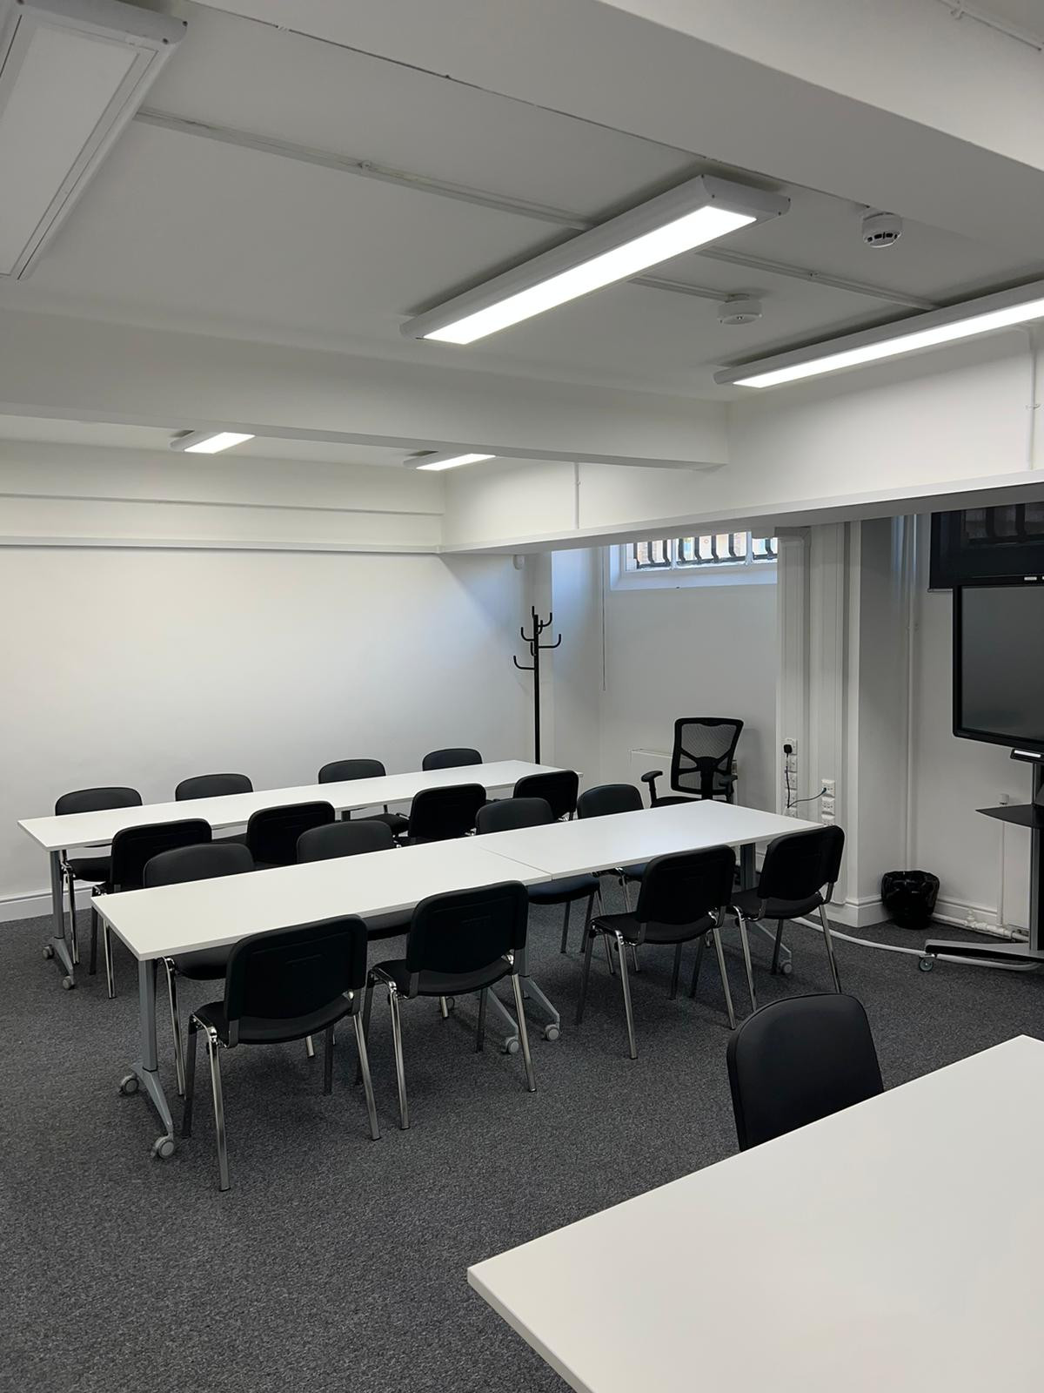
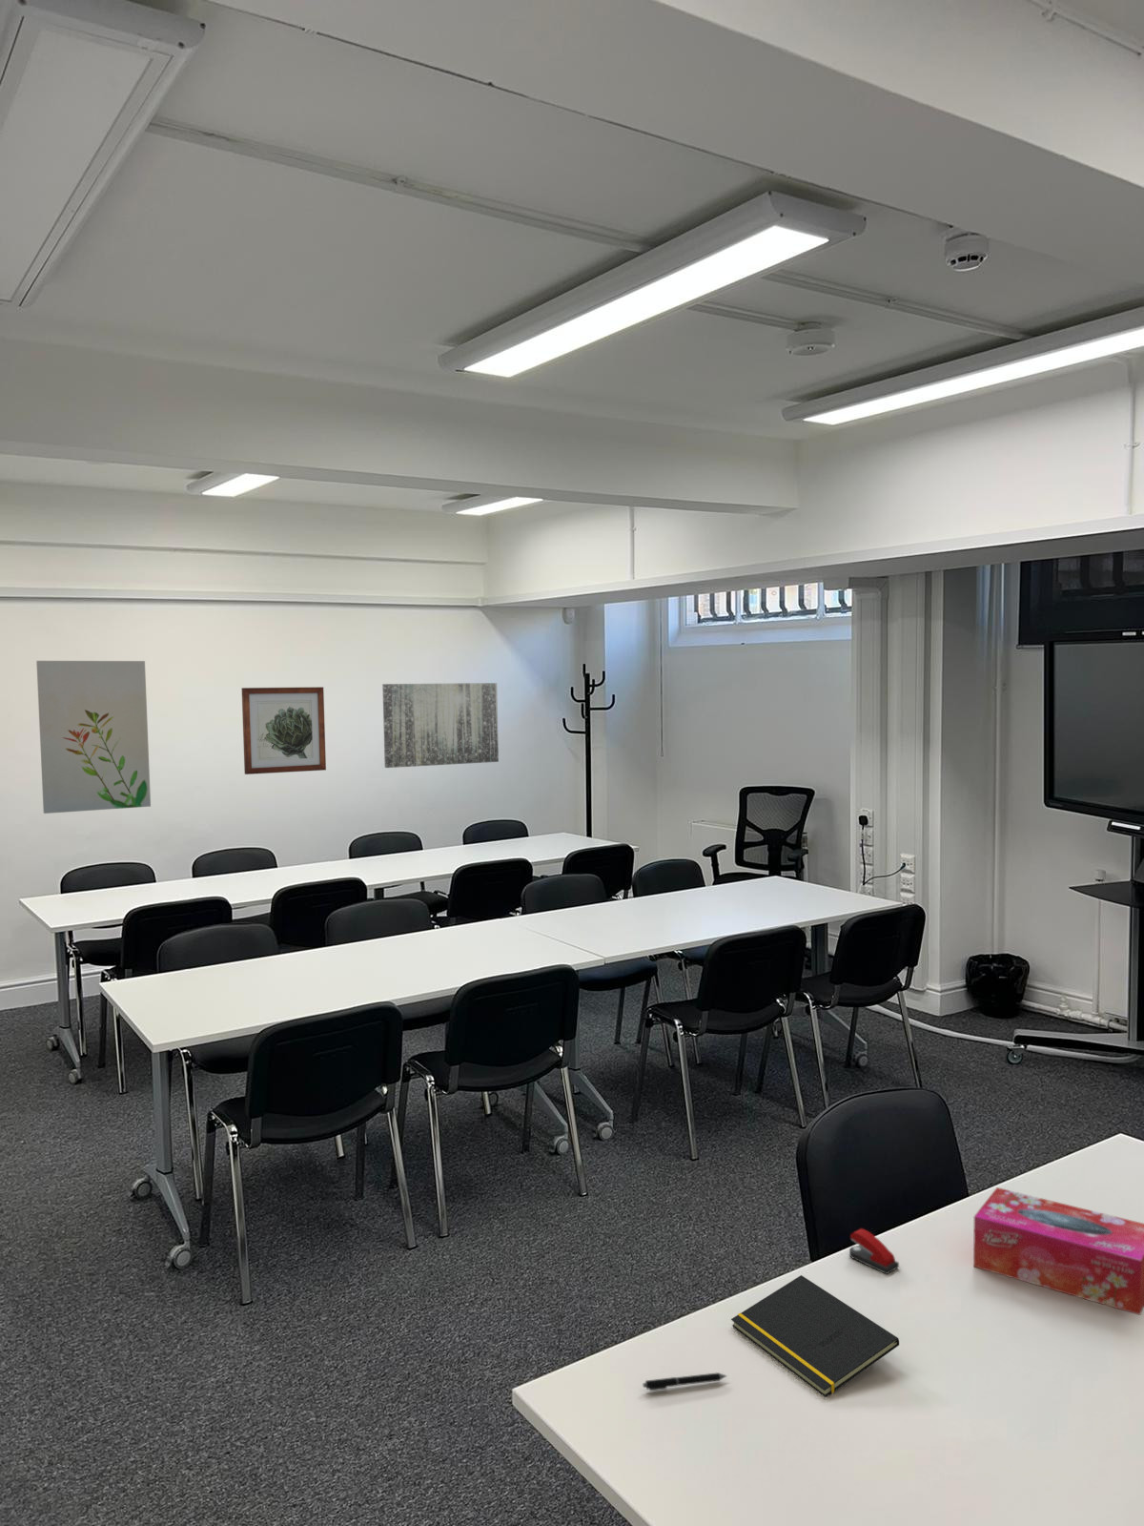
+ wall art [35,660,151,815]
+ wall art [381,682,500,769]
+ notepad [731,1274,900,1399]
+ stapler [848,1228,900,1275]
+ wall art [240,686,327,775]
+ tissue box [972,1186,1144,1316]
+ pen [642,1371,728,1391]
